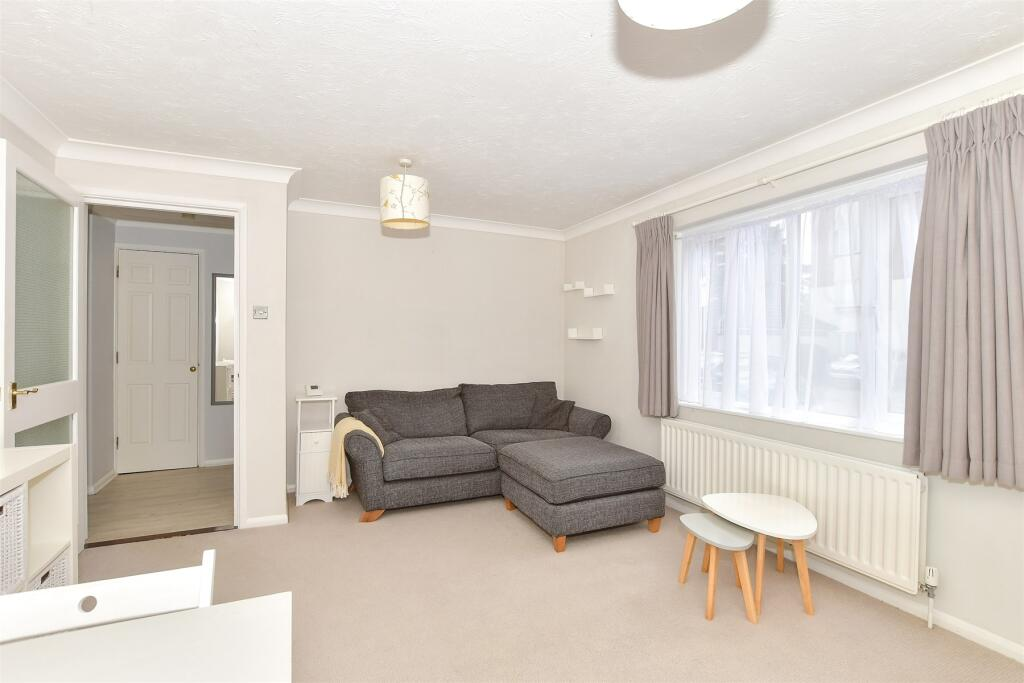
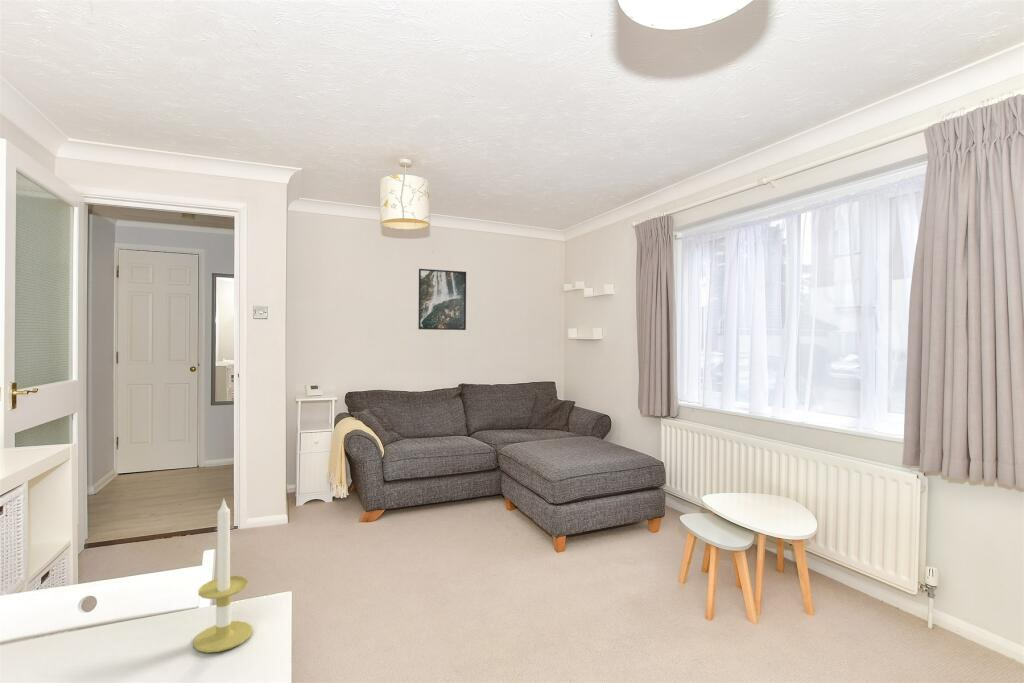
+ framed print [417,268,467,331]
+ candle [193,497,253,654]
